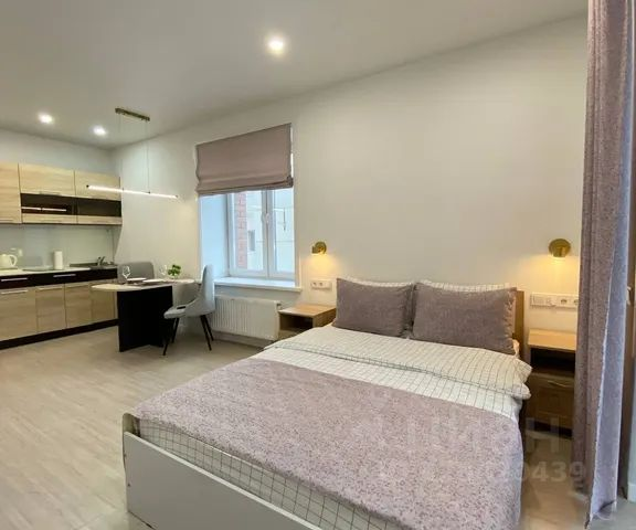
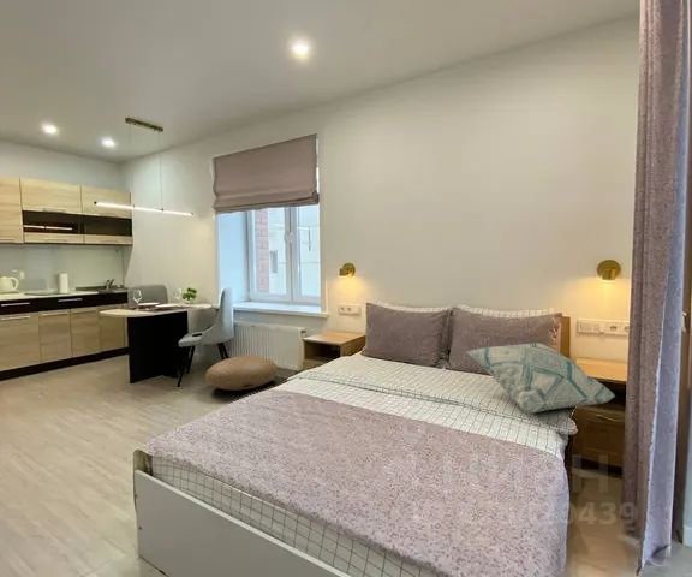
+ pouf [204,355,279,392]
+ decorative pillow [465,343,616,414]
